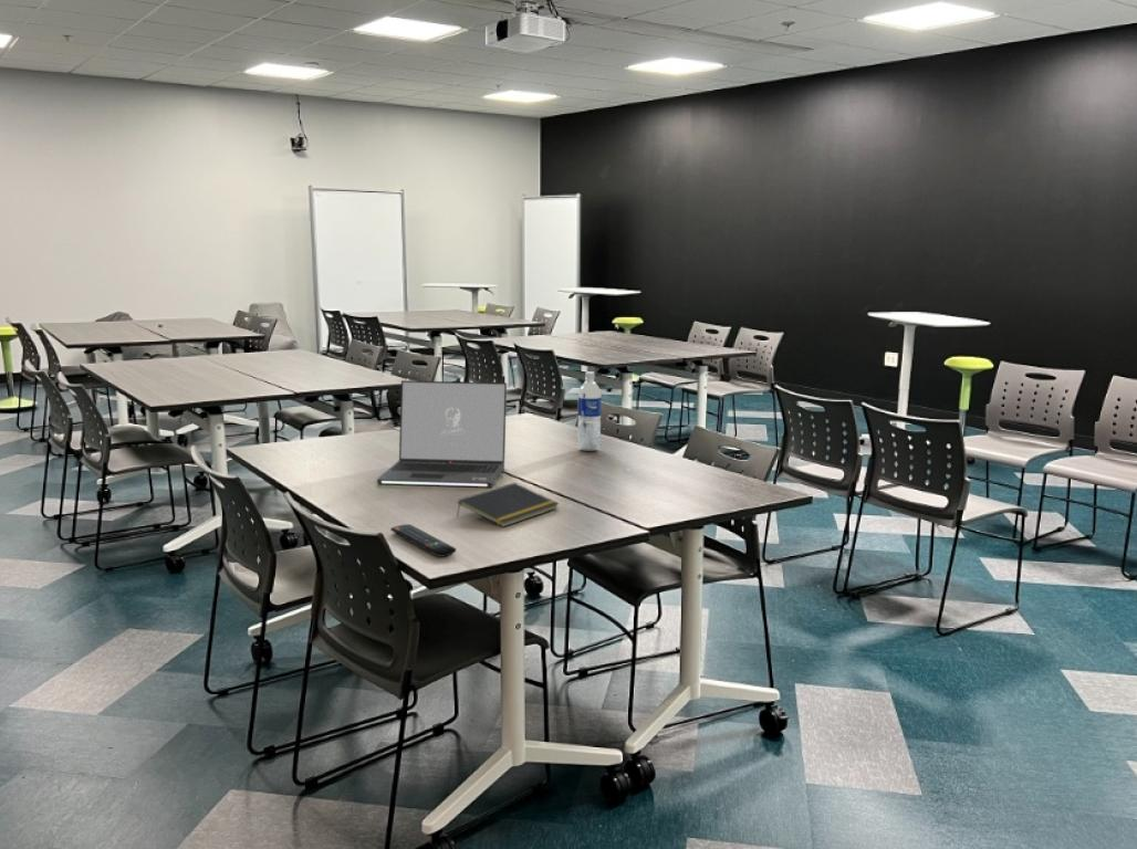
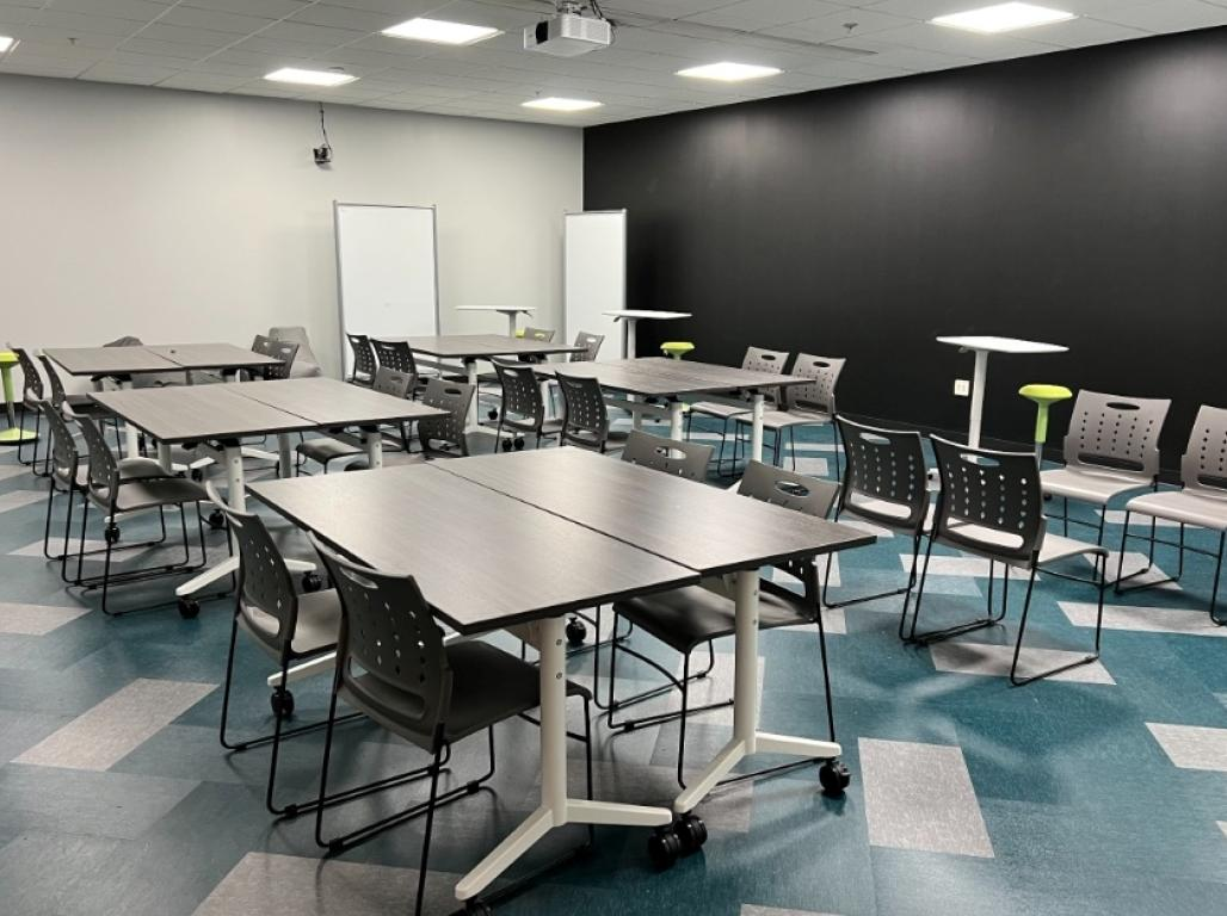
- water bottle [577,370,603,452]
- notepad [456,482,560,528]
- laptop [376,379,508,489]
- remote control [389,523,457,558]
